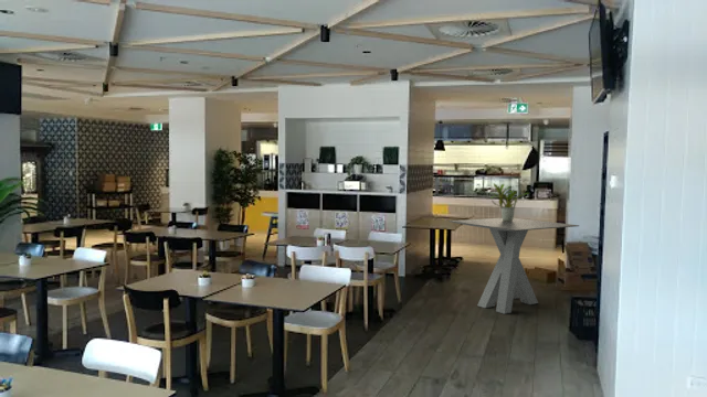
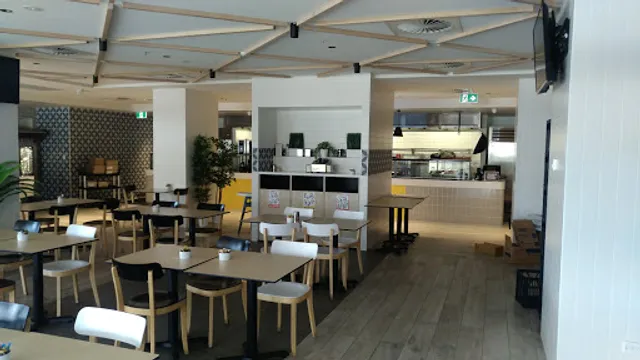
- dining table [447,217,580,315]
- potted plant [488,182,530,222]
